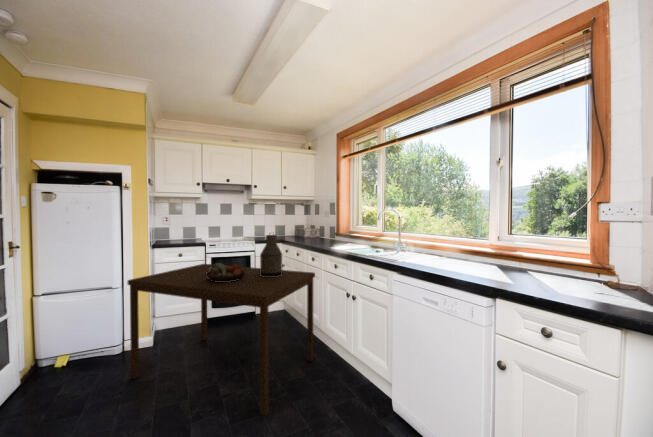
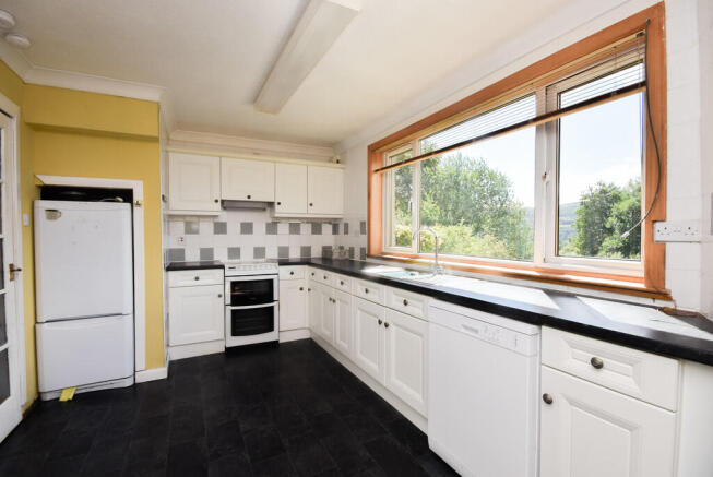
- fruit bowl [206,262,245,282]
- milk can [259,231,283,277]
- dining table [127,263,316,417]
